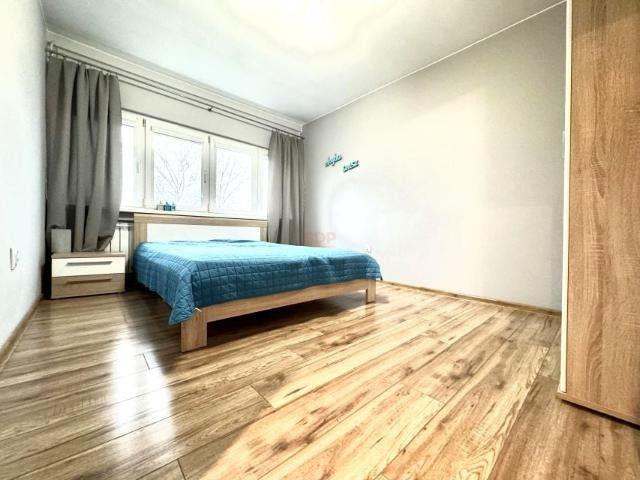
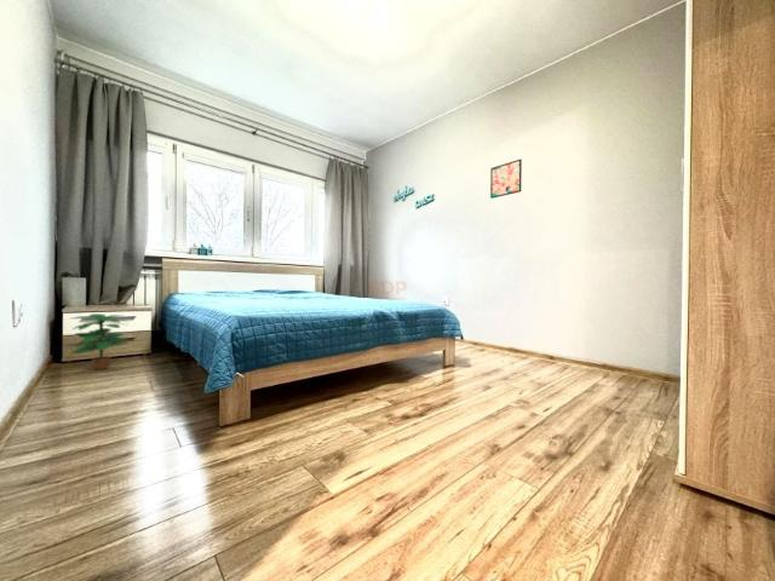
+ potted plant [69,312,132,372]
+ wall art [489,159,523,200]
